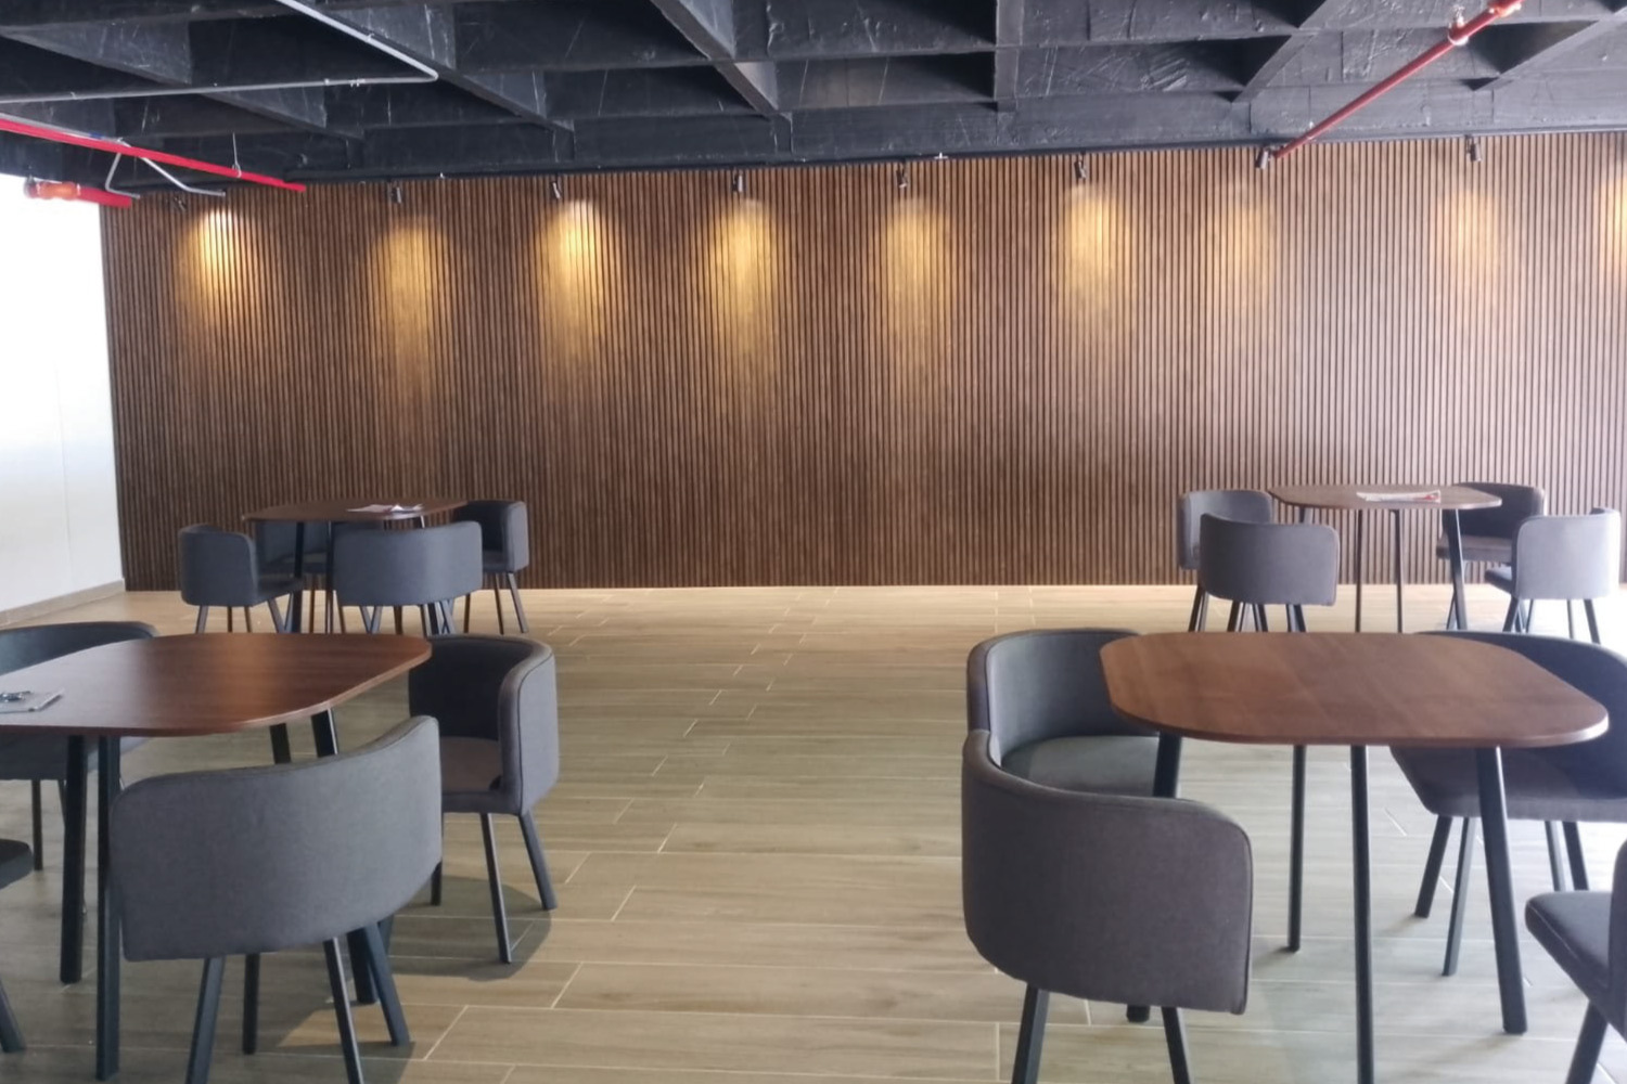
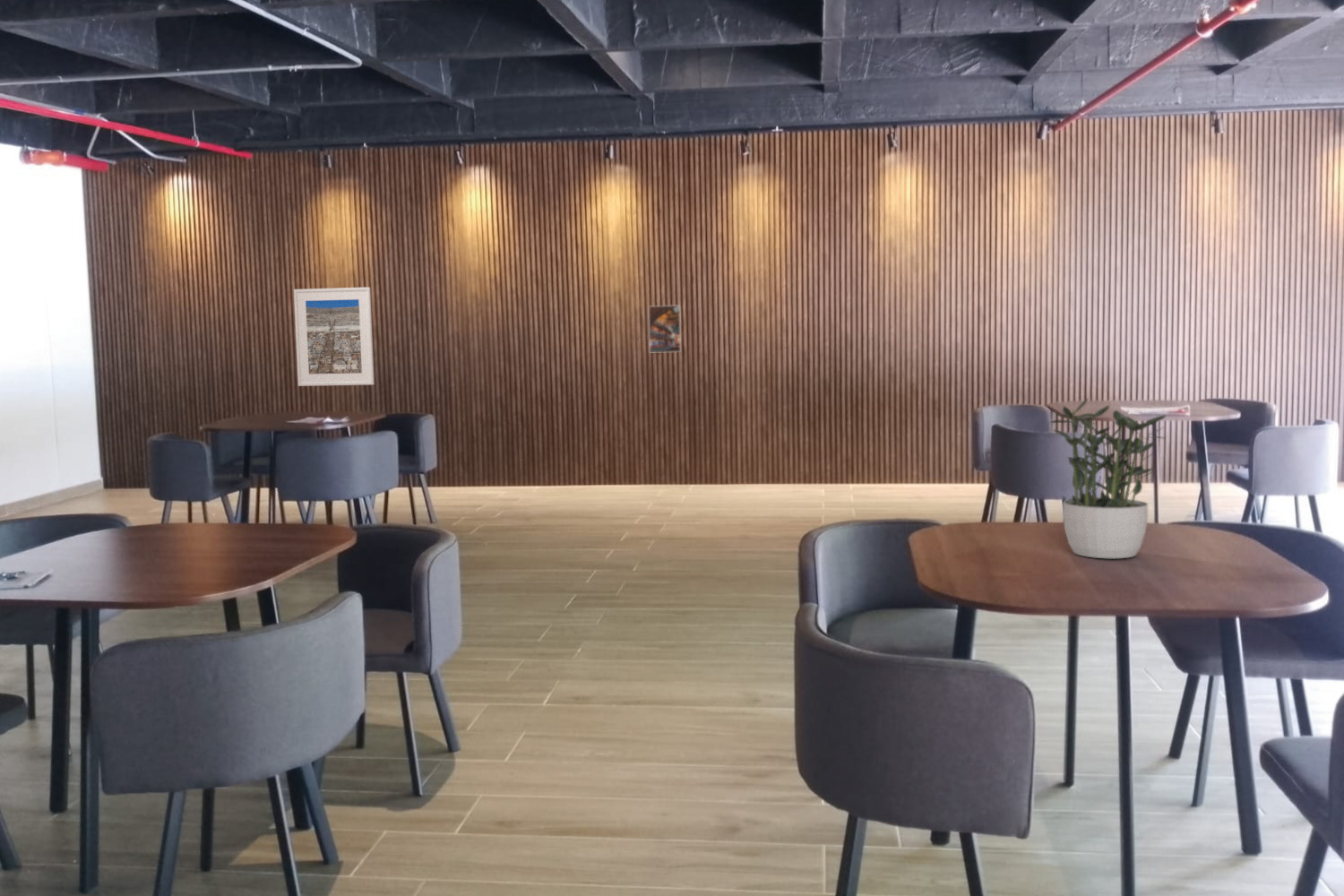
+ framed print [648,305,682,353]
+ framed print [293,287,375,387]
+ potted plant [1048,397,1167,559]
